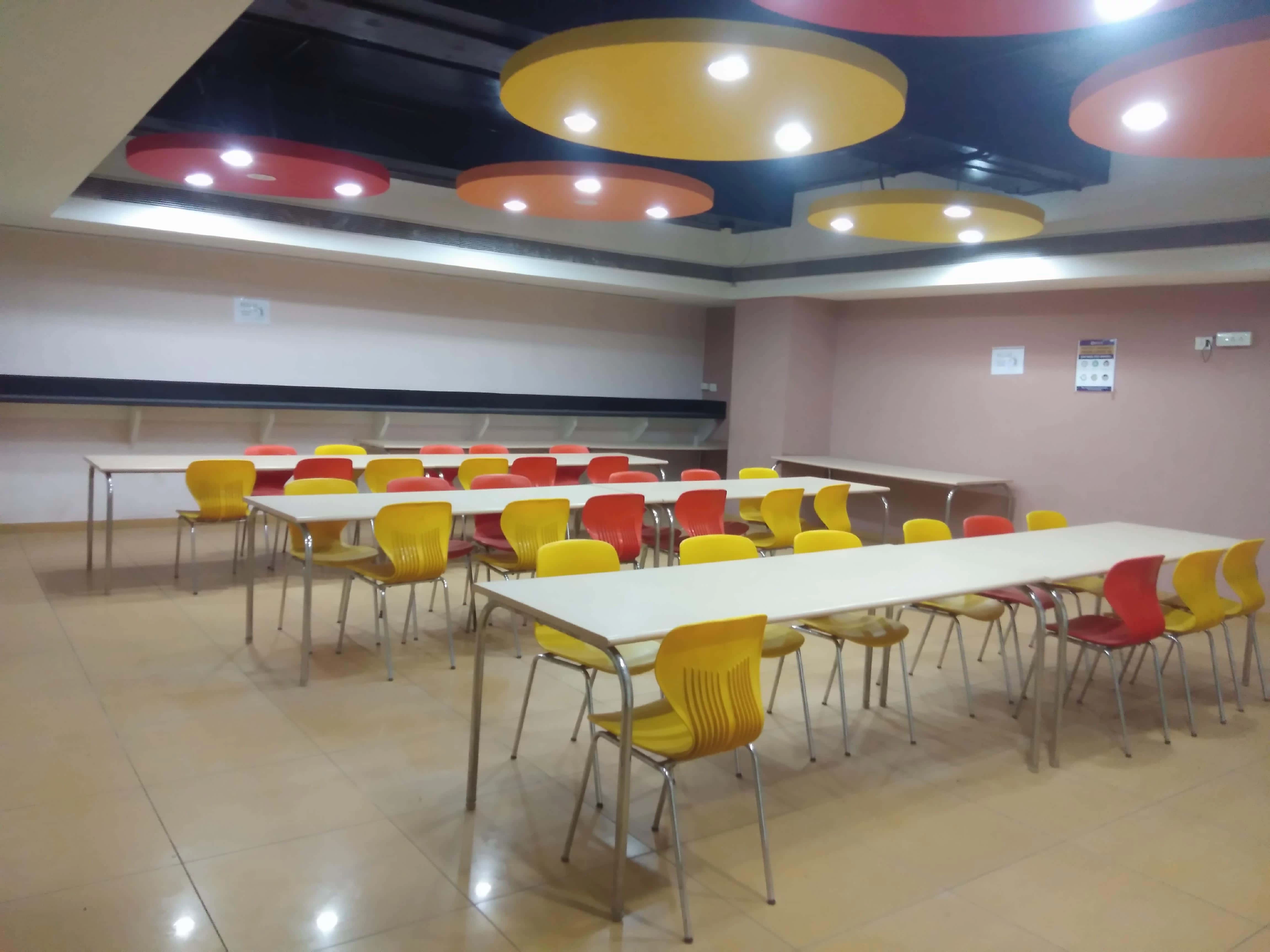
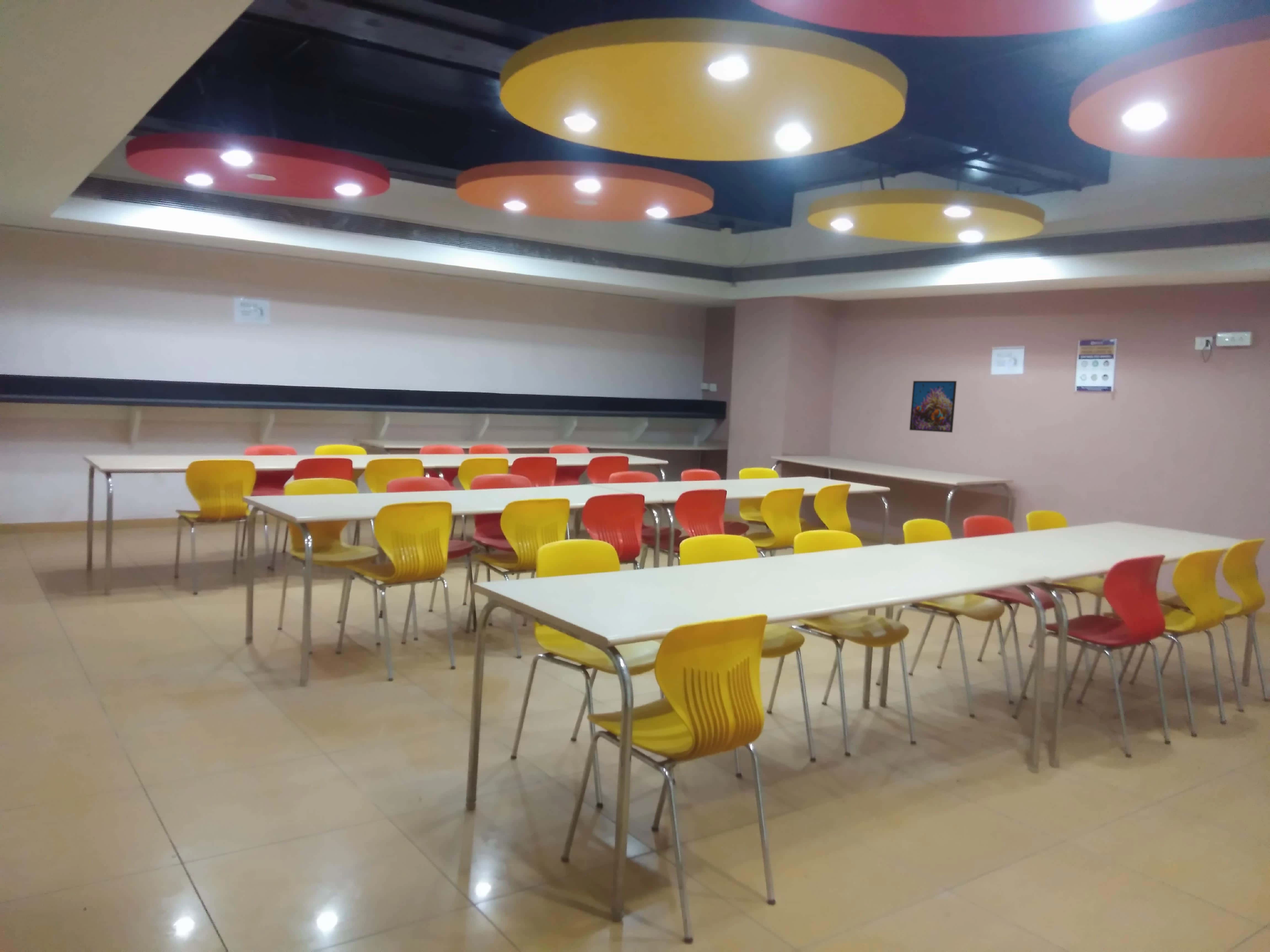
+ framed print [909,381,957,433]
